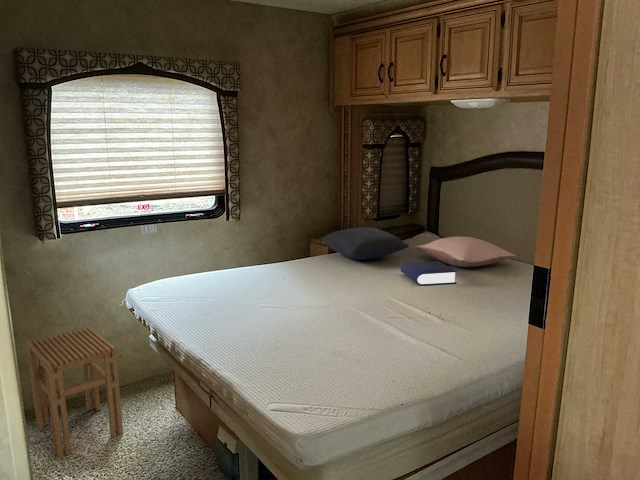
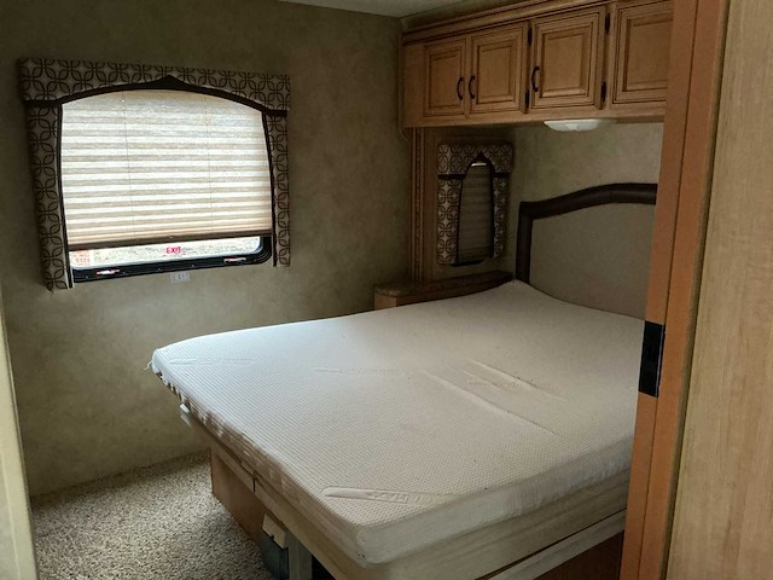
- pillow [414,235,517,268]
- stool [26,326,124,459]
- pillow [319,226,410,261]
- book [400,260,458,286]
